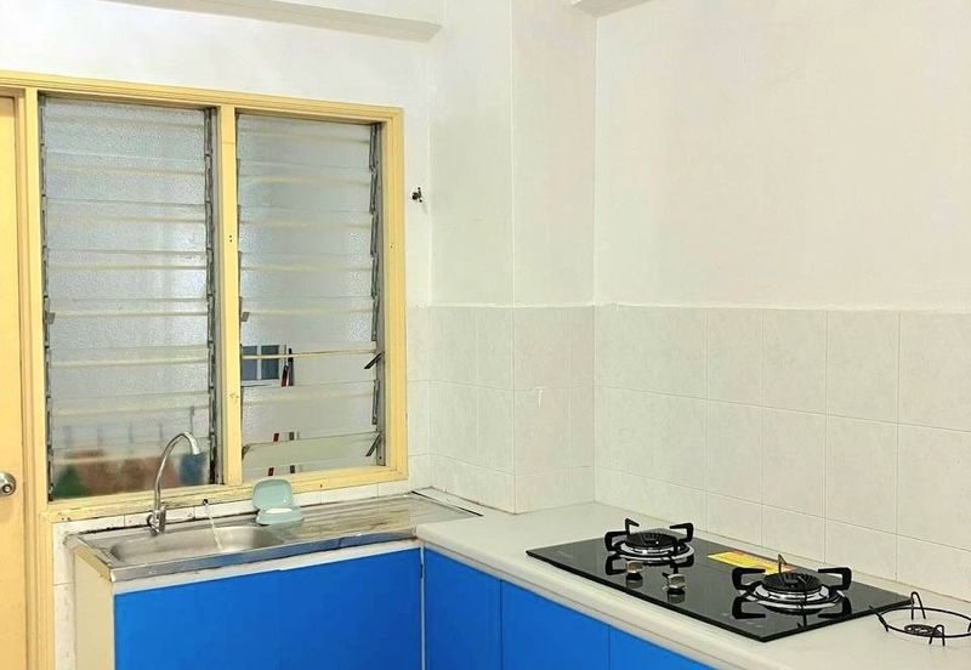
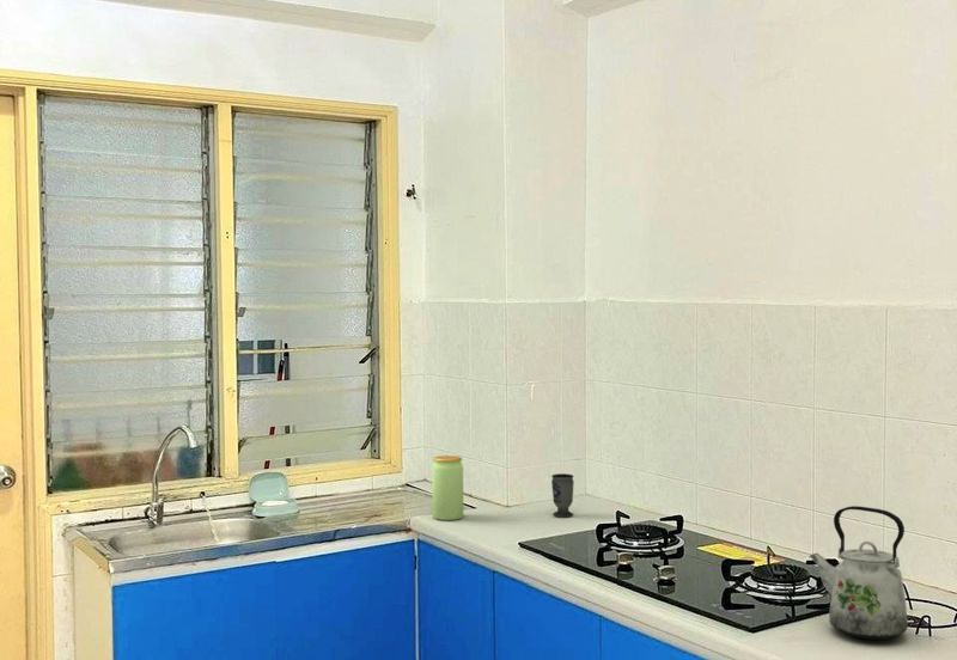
+ jar [431,454,464,521]
+ cup [550,472,575,518]
+ kettle [809,505,909,641]
